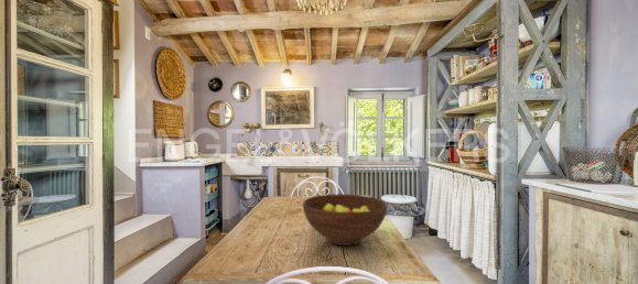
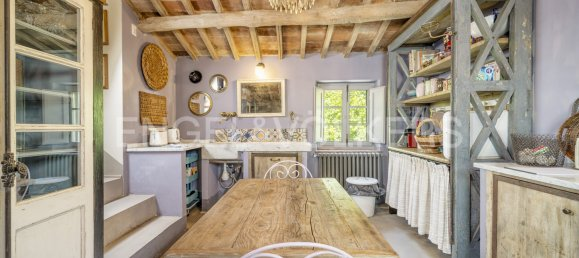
- fruit bowl [302,193,388,247]
